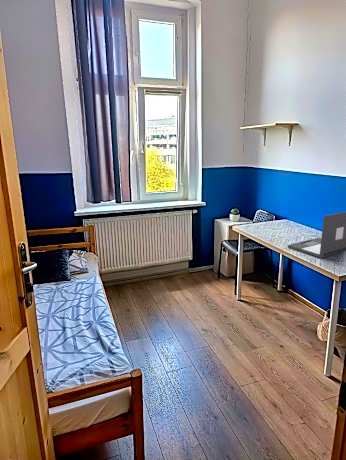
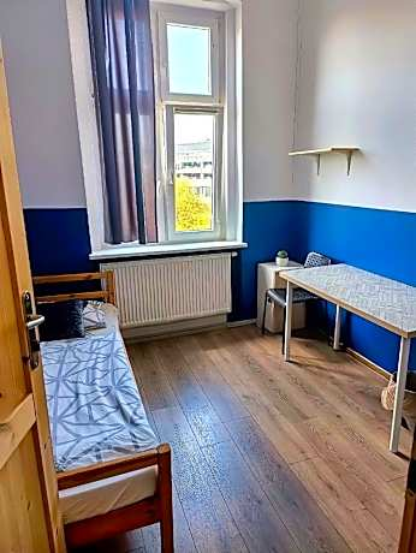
- laptop [287,211,346,259]
